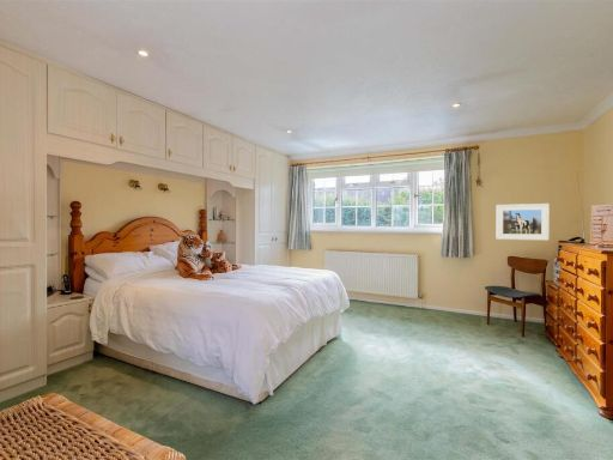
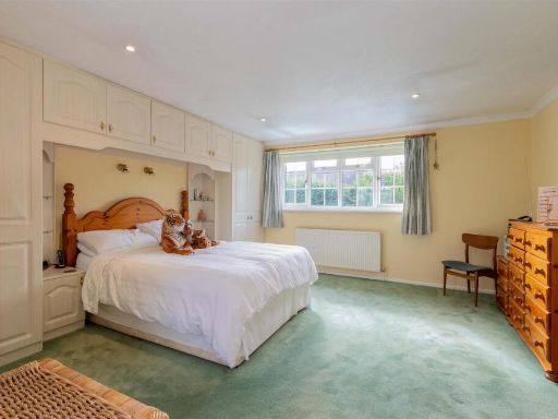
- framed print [494,202,551,241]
